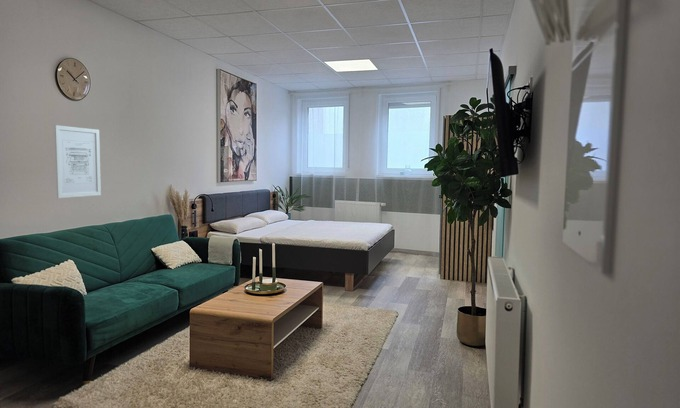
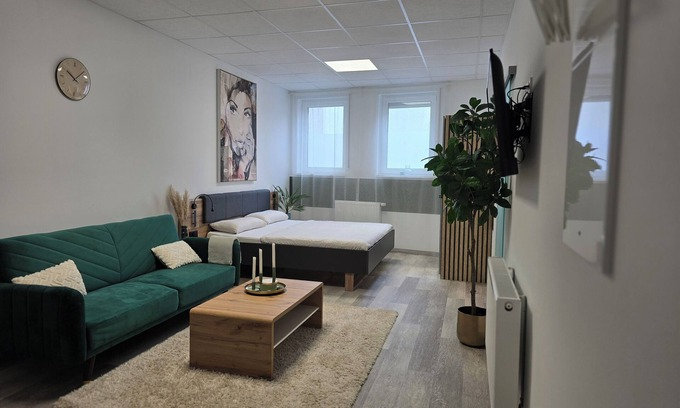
- wall art [54,124,102,199]
